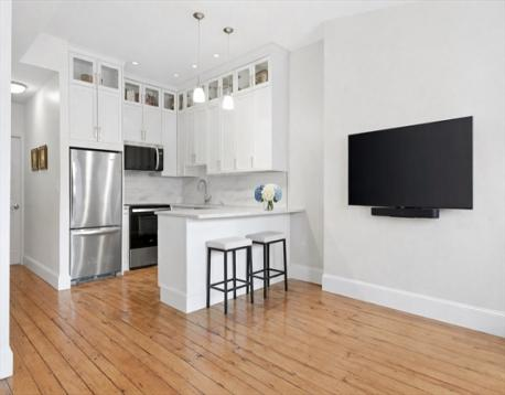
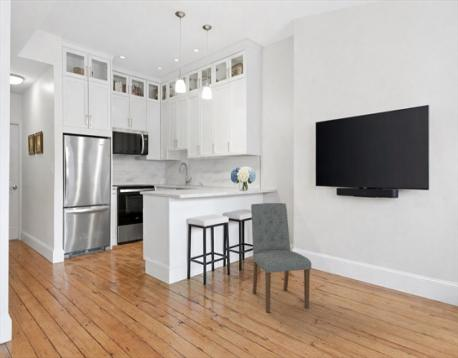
+ dining chair [250,202,312,314]
